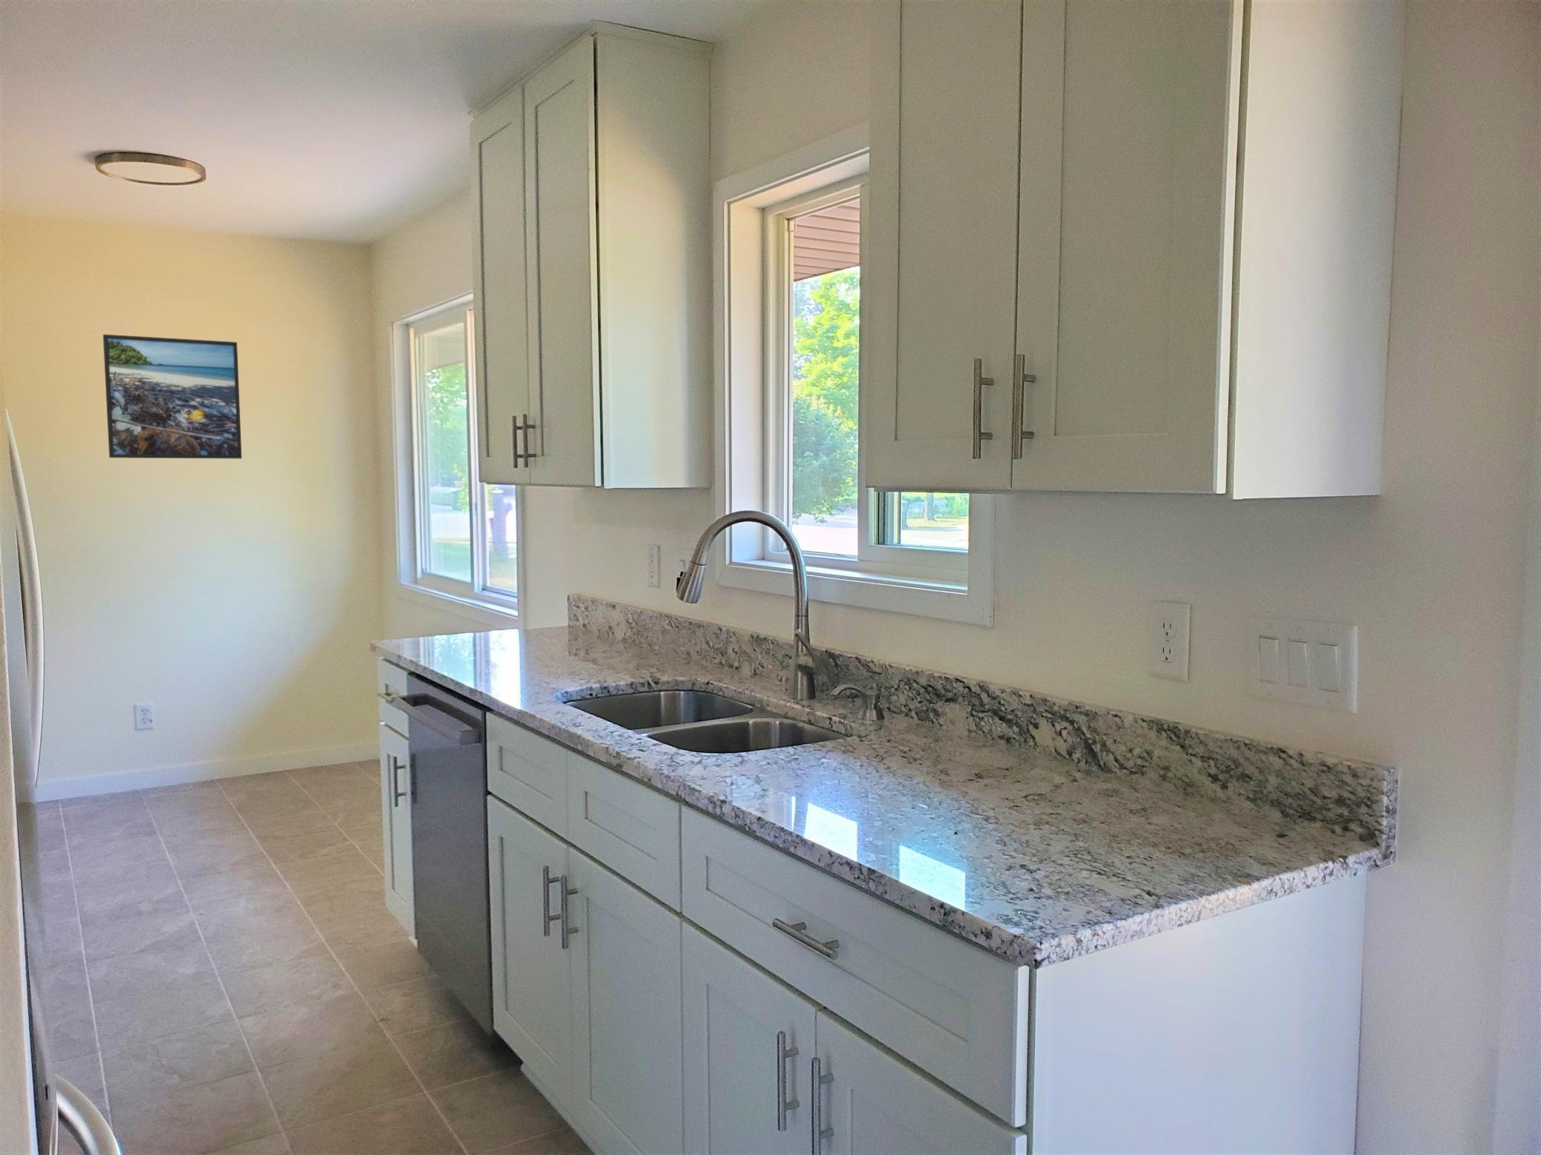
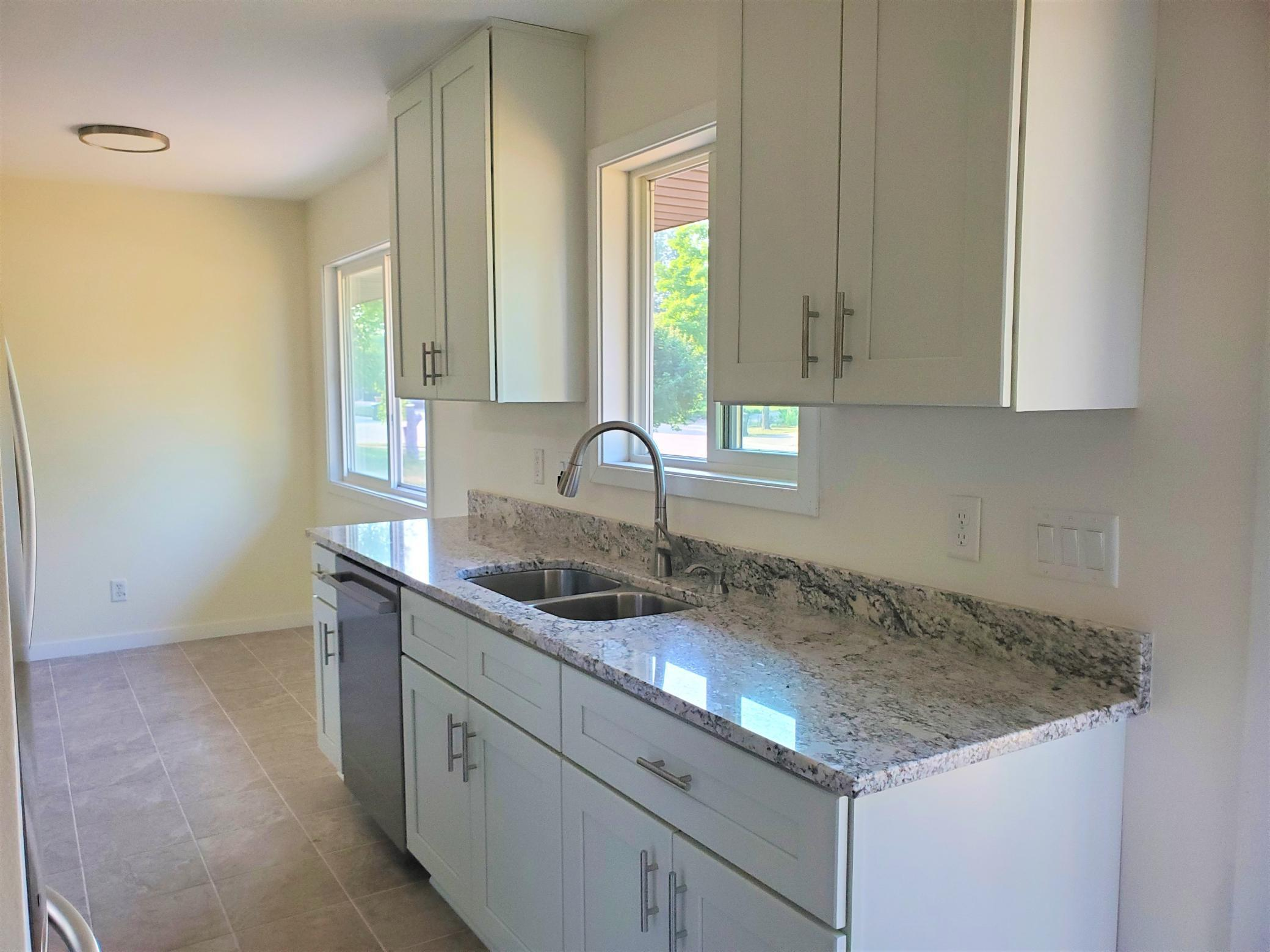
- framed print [102,334,243,460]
